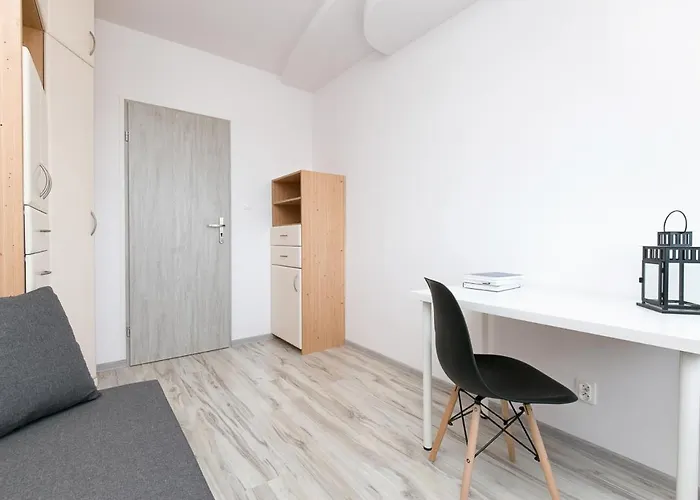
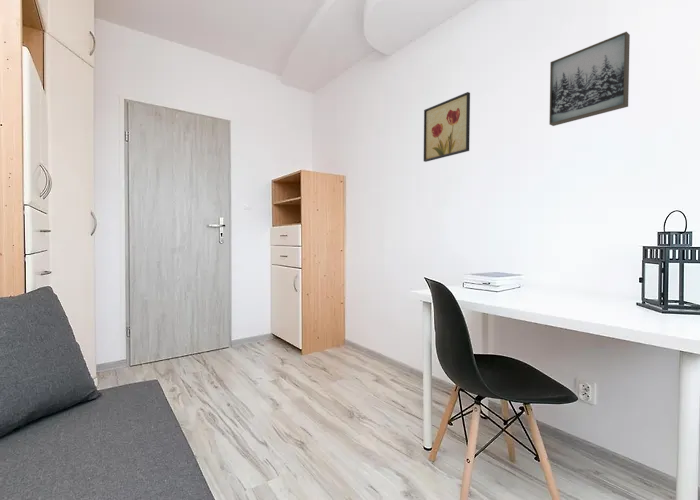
+ wall art [423,91,471,163]
+ wall art [548,31,631,127]
